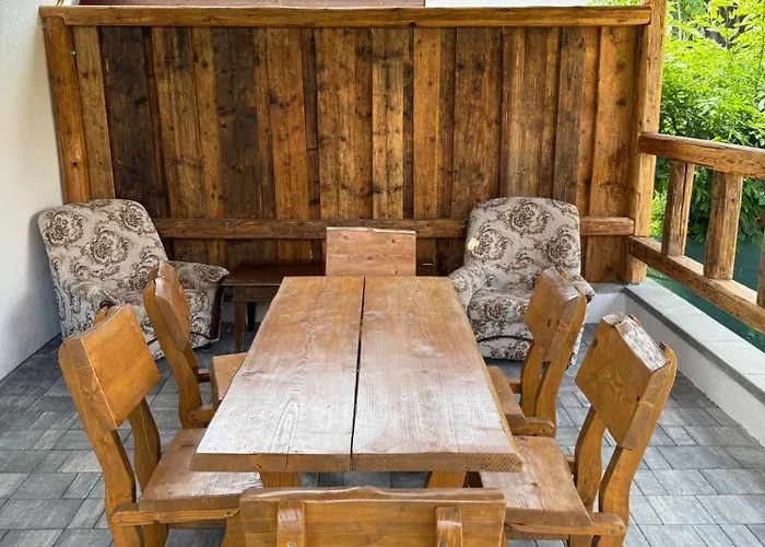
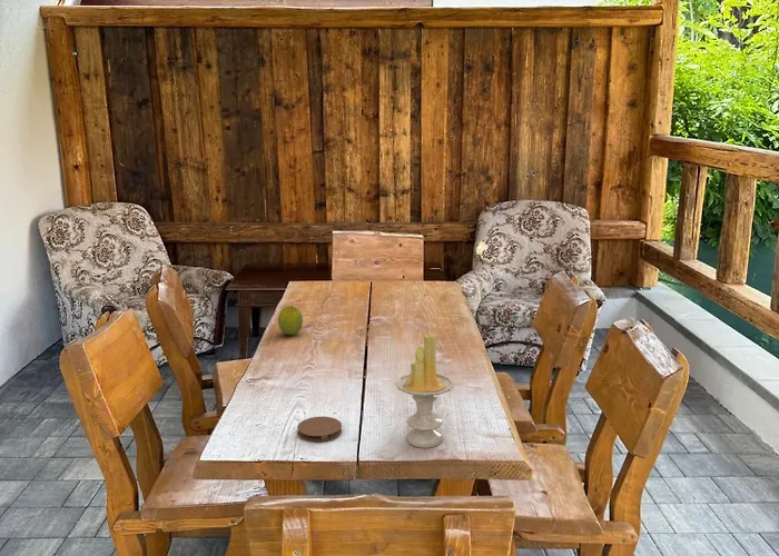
+ candle [394,332,455,449]
+ fruit [277,305,304,336]
+ coaster [296,416,343,443]
